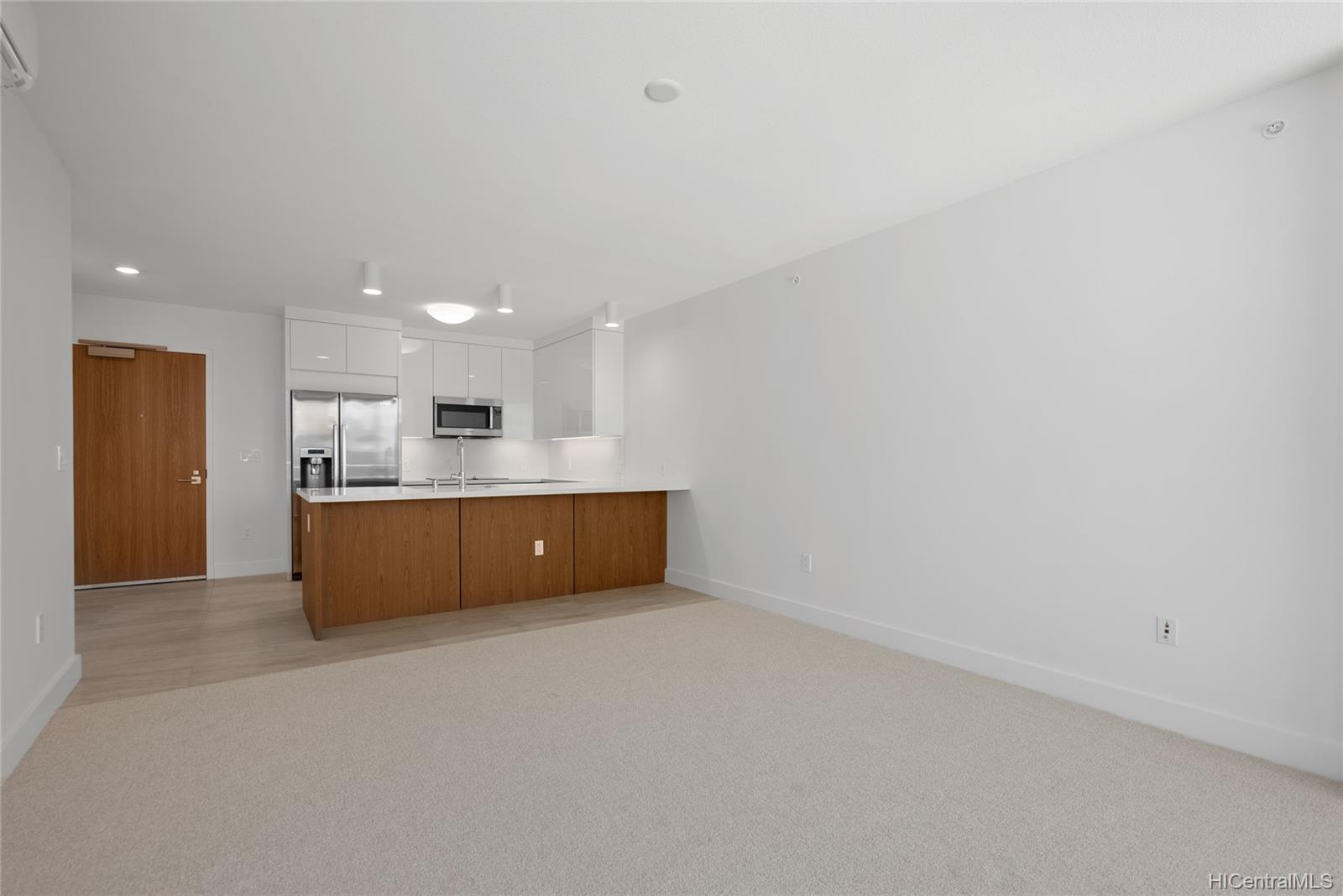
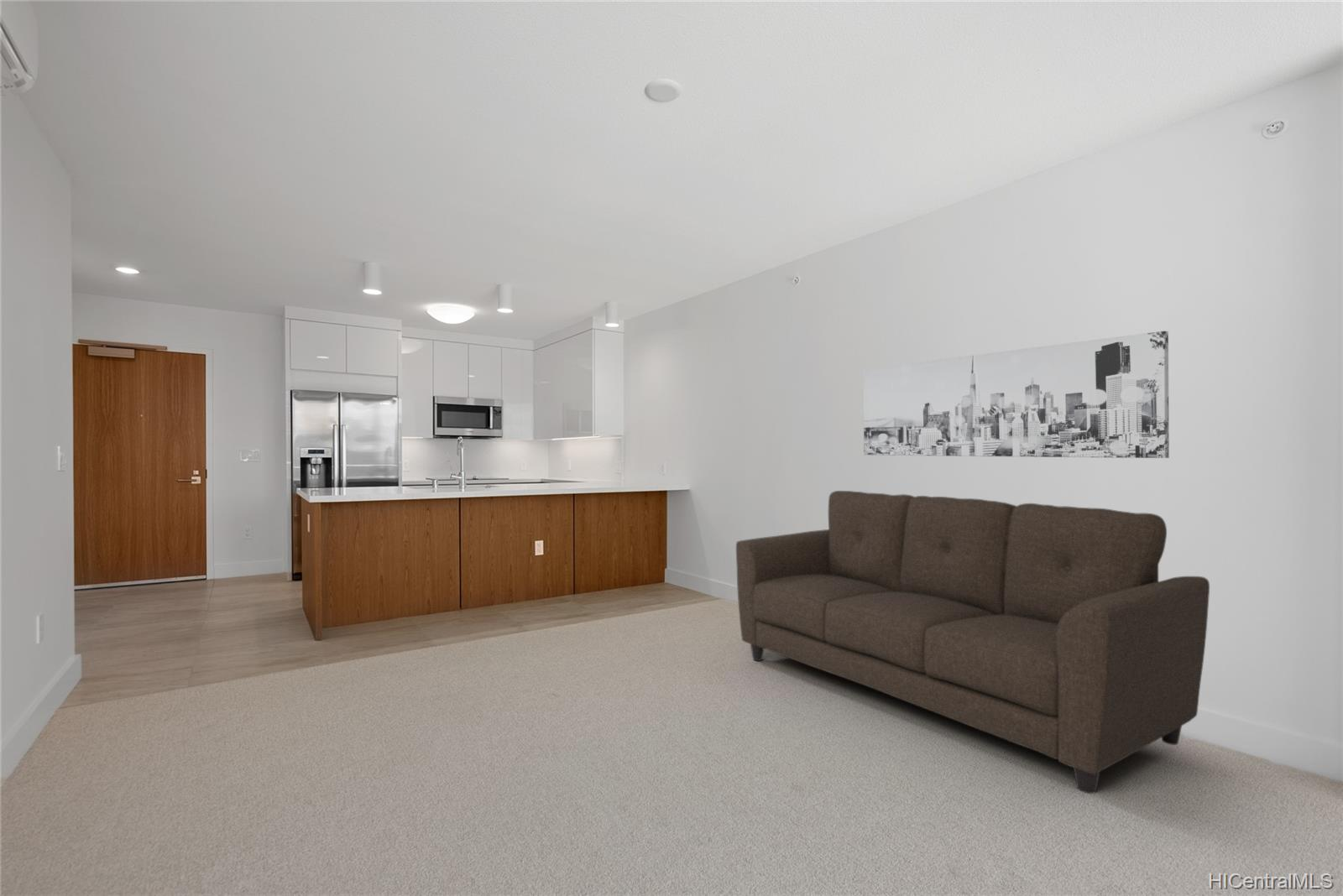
+ sofa [735,490,1210,794]
+ wall art [863,331,1170,459]
